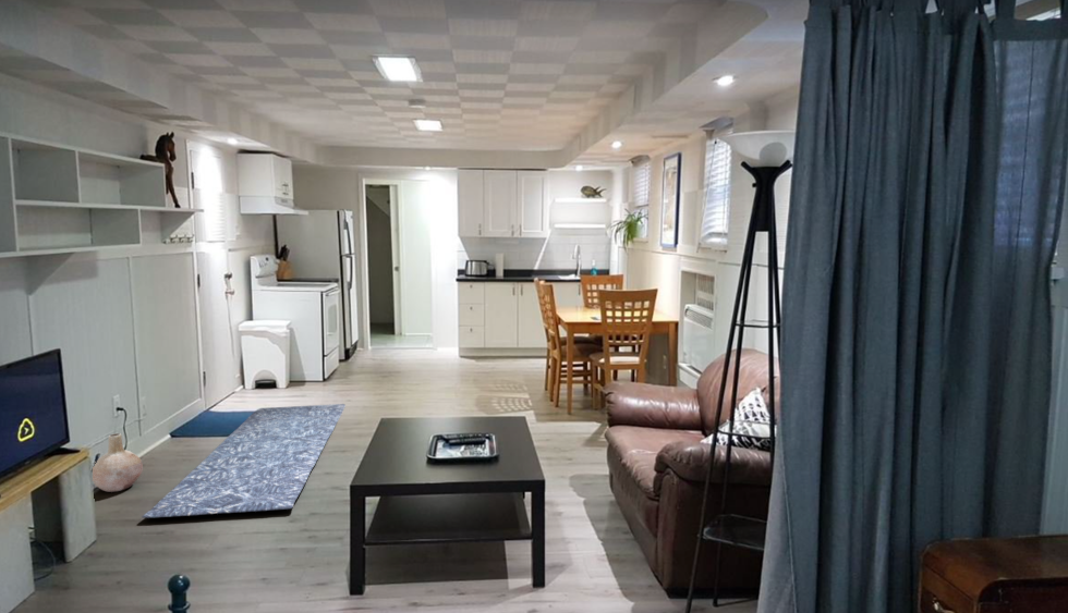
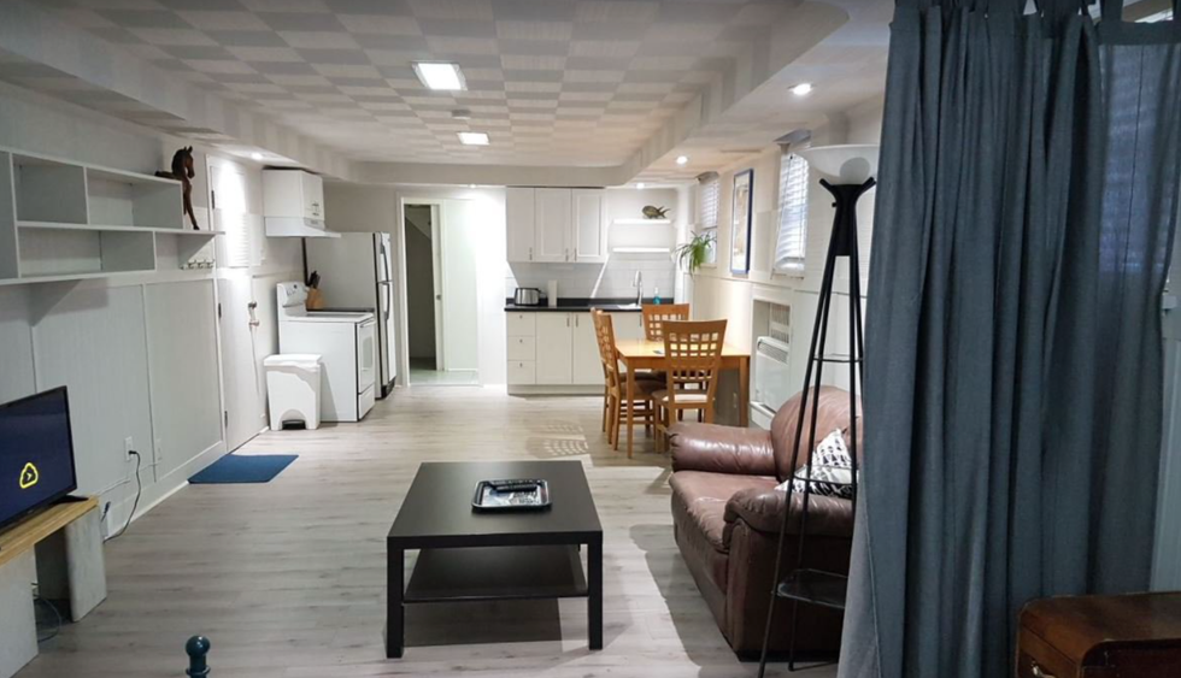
- vase [92,432,144,493]
- rug [141,403,347,519]
